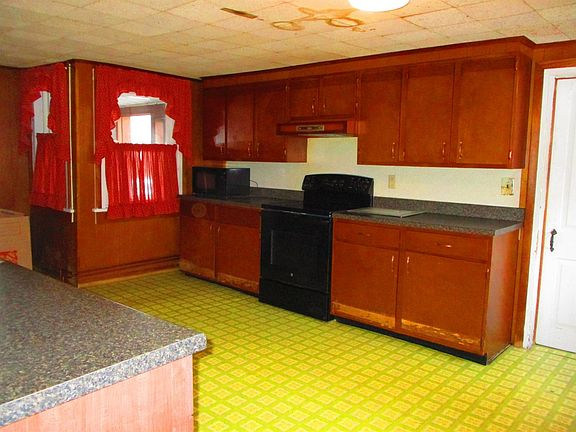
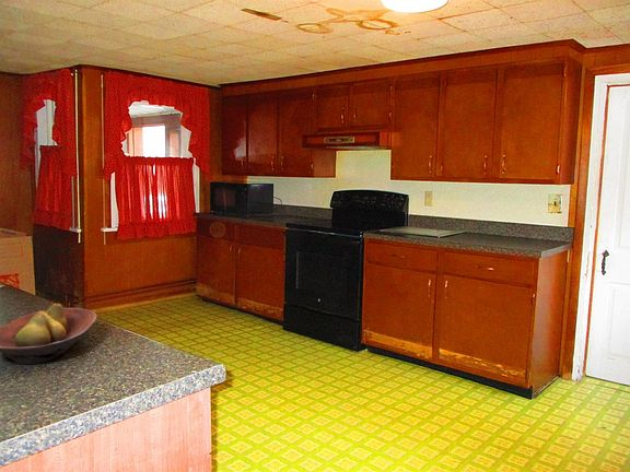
+ fruit bowl [0,303,98,365]
